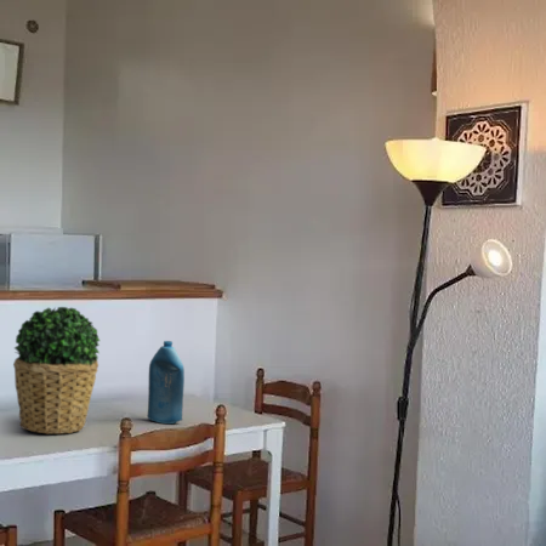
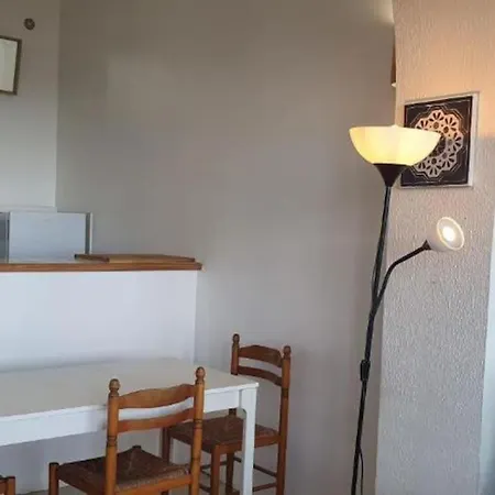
- potted plant [12,306,101,436]
- bottle [146,340,186,425]
